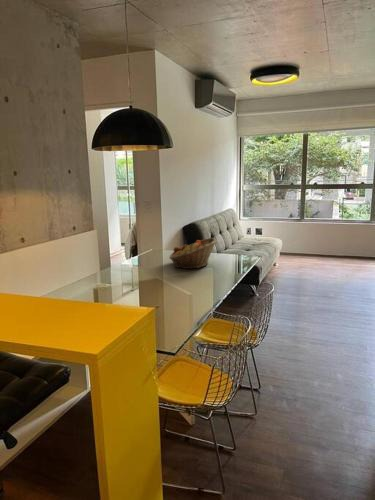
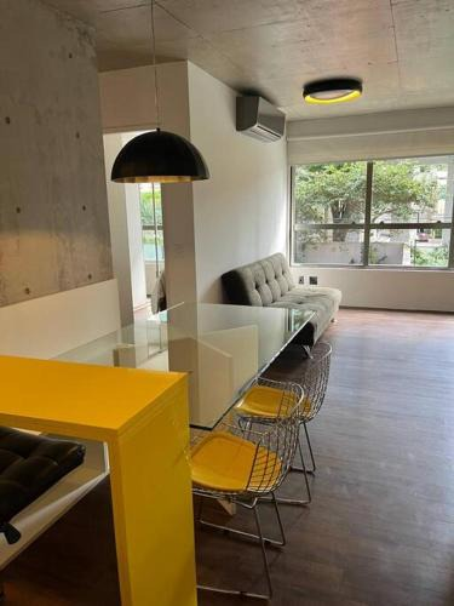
- fruit basket [168,237,218,270]
